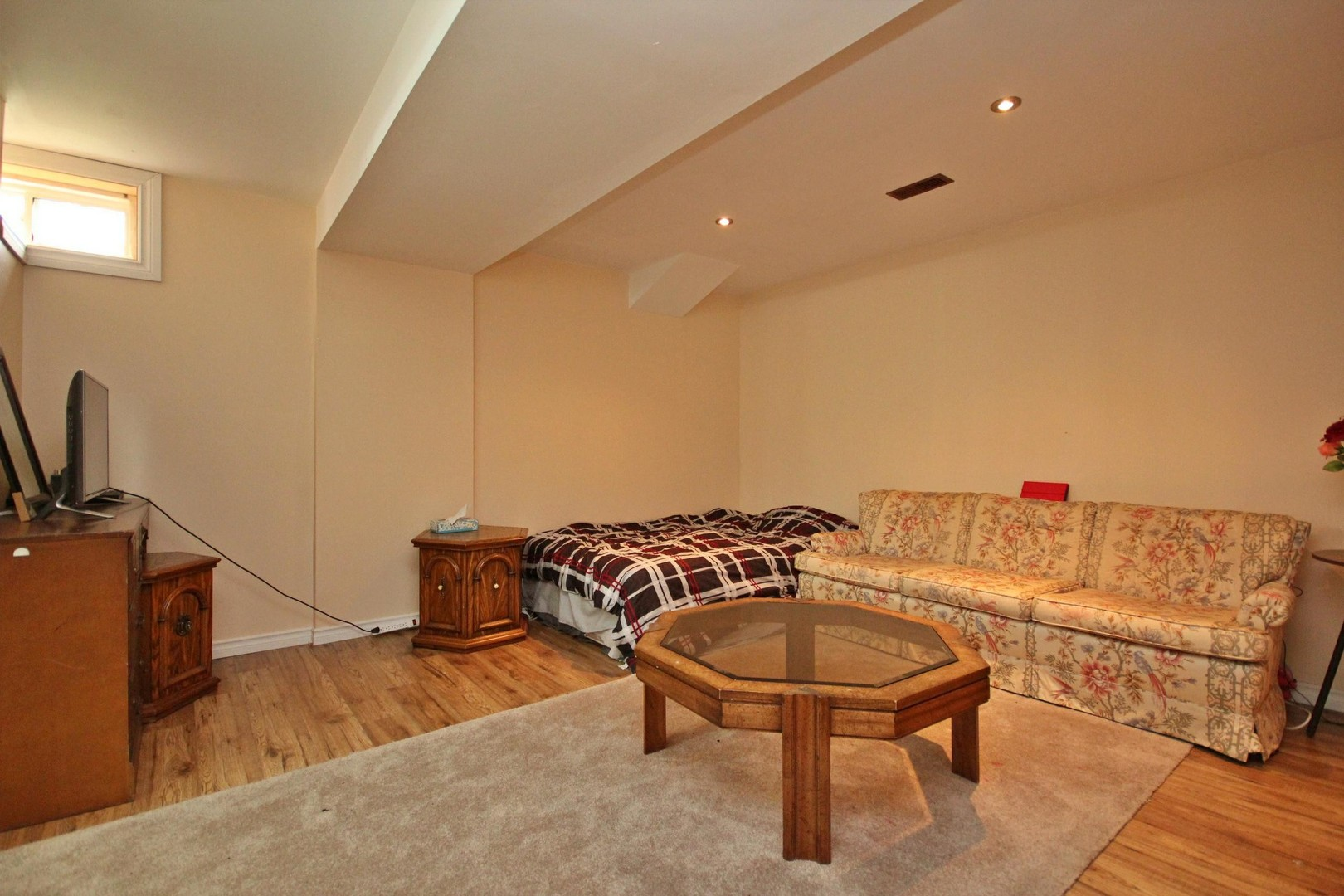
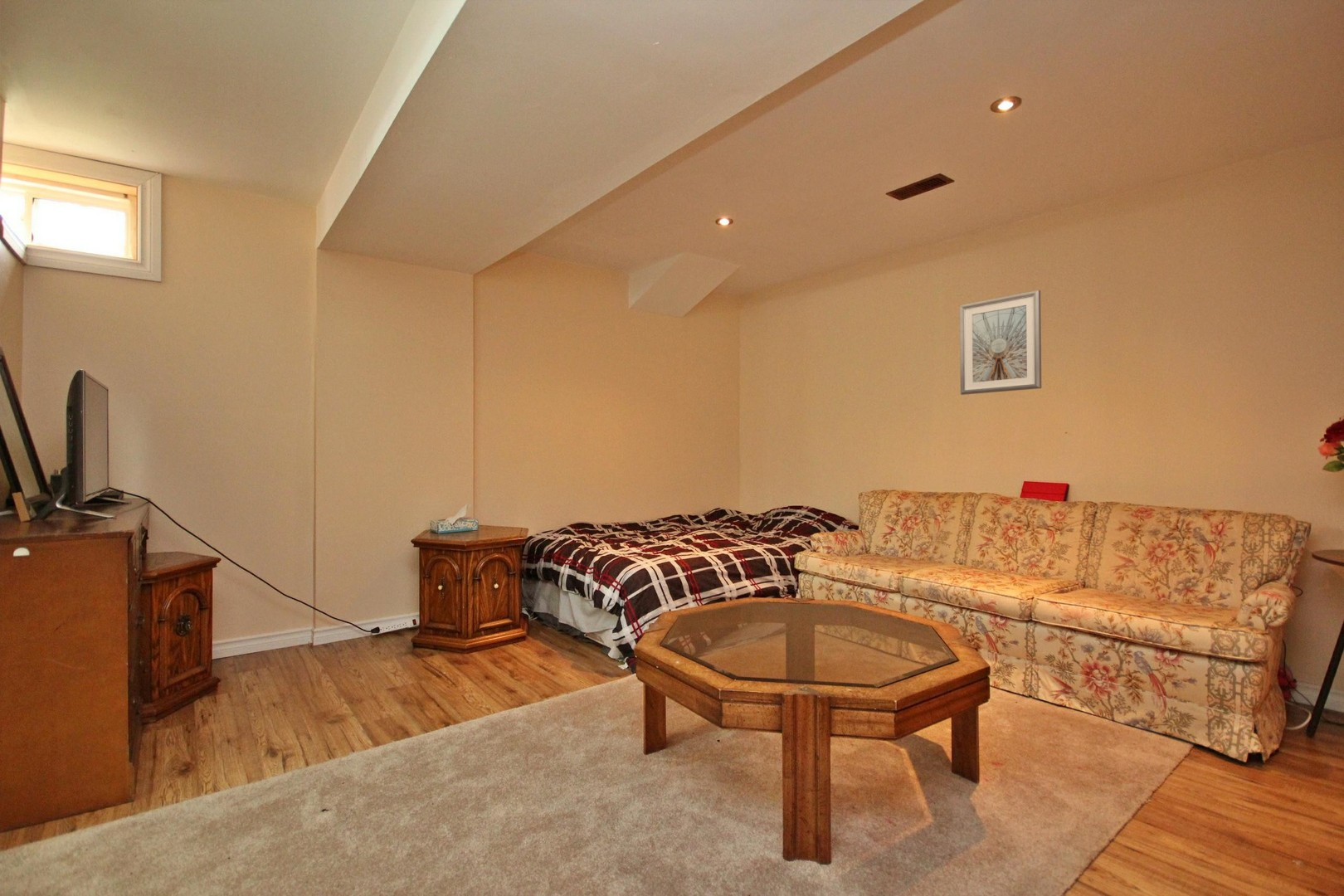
+ picture frame [959,289,1042,396]
